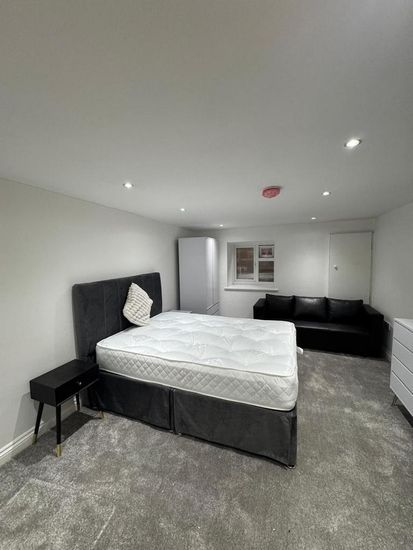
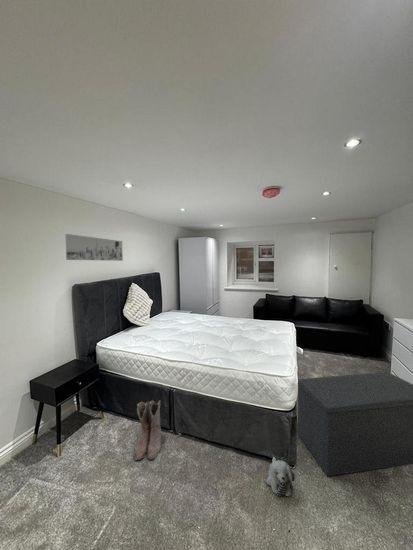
+ bench [296,371,413,477]
+ boots [132,399,162,461]
+ plush toy [265,456,296,497]
+ wall art [64,233,124,262]
